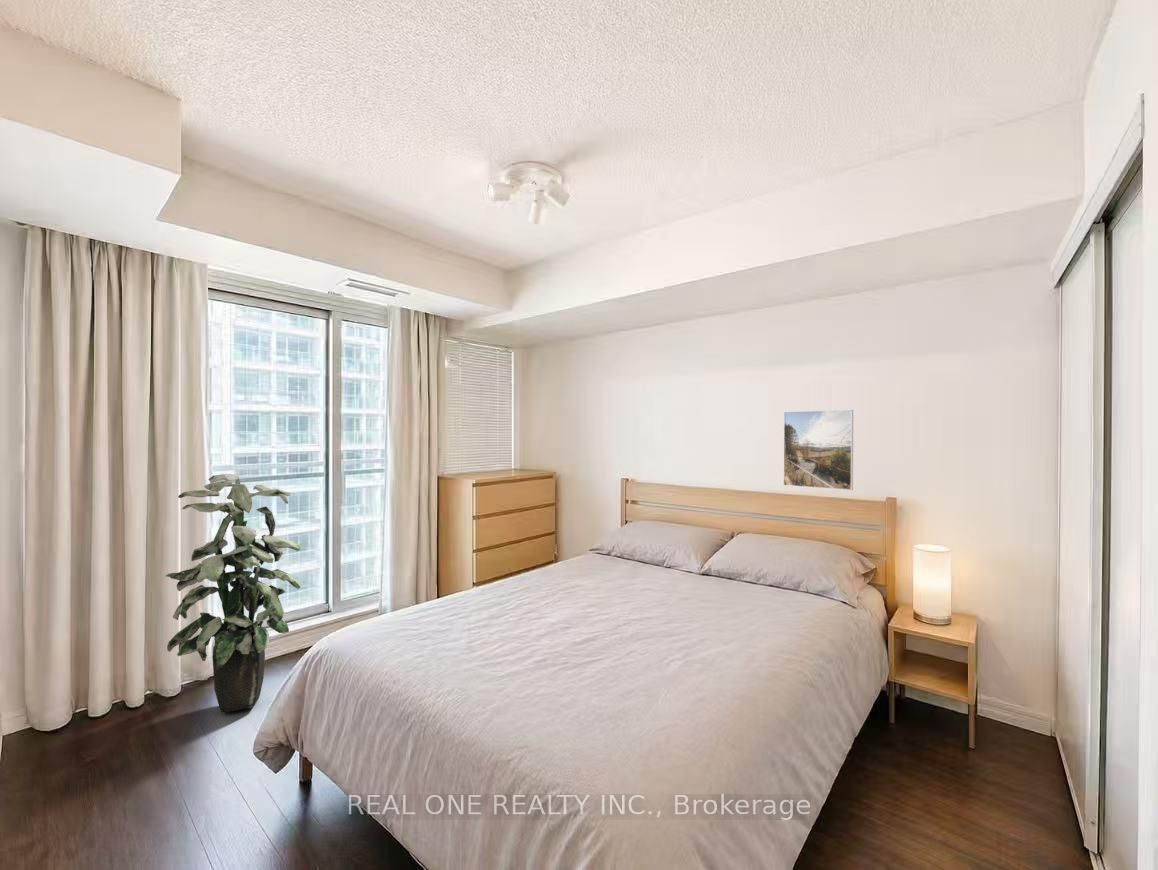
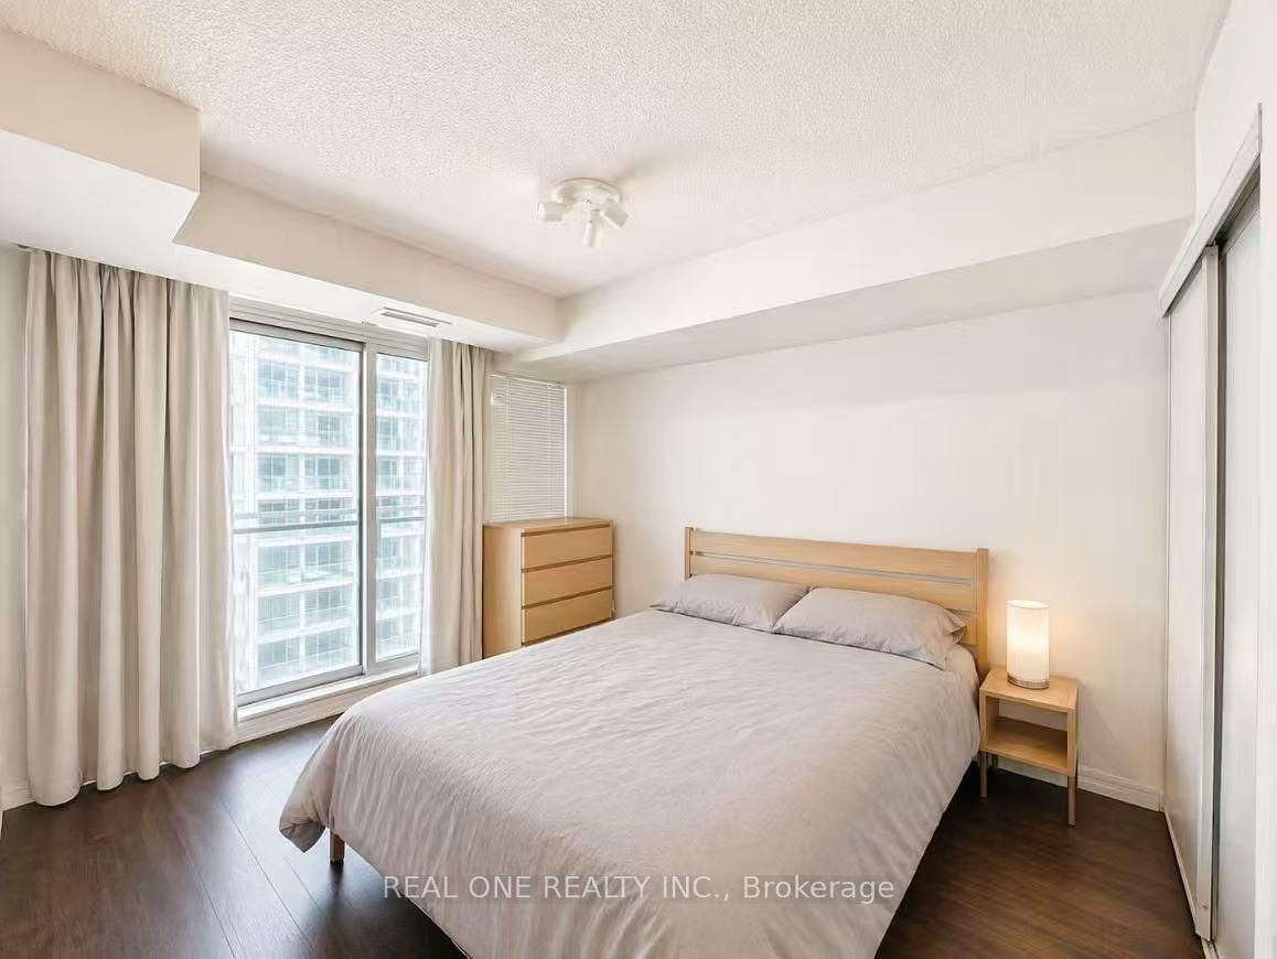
- indoor plant [165,473,302,714]
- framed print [782,409,854,491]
